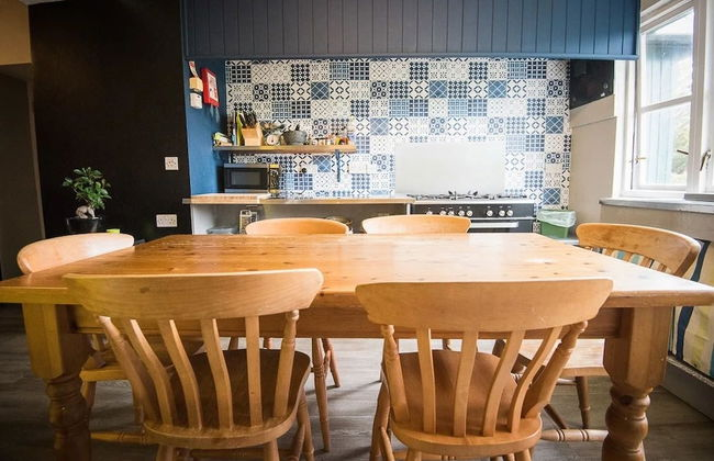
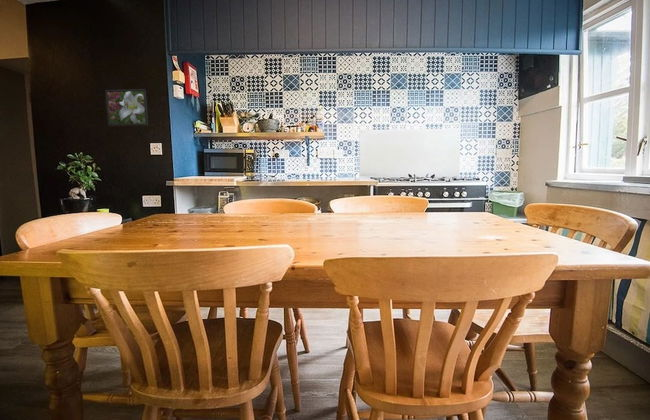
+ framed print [104,88,149,127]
